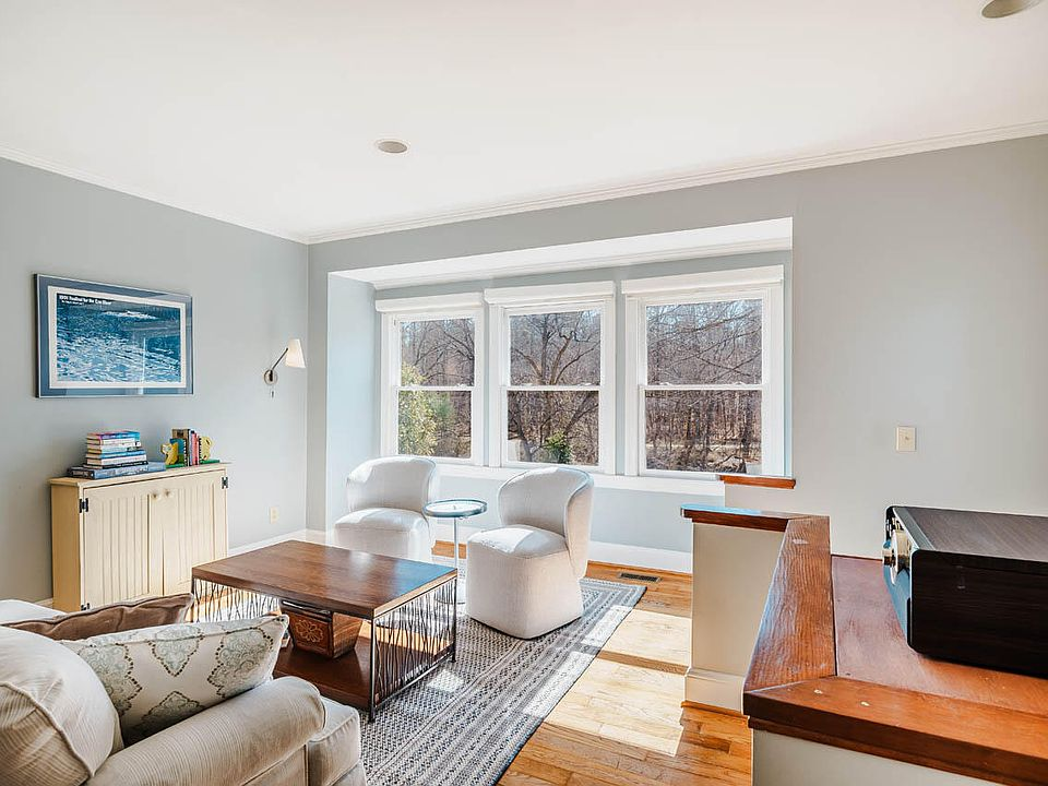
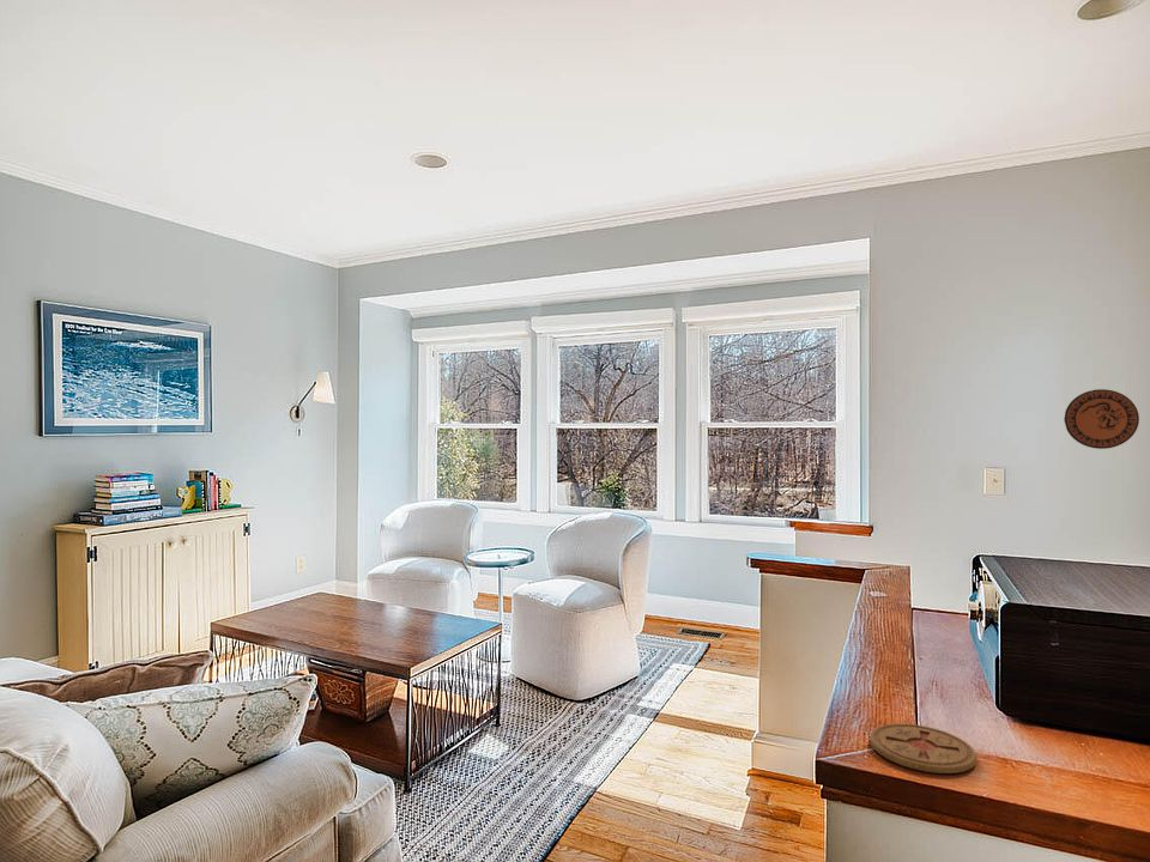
+ coaster [870,723,978,775]
+ decorative plate [1063,388,1140,450]
